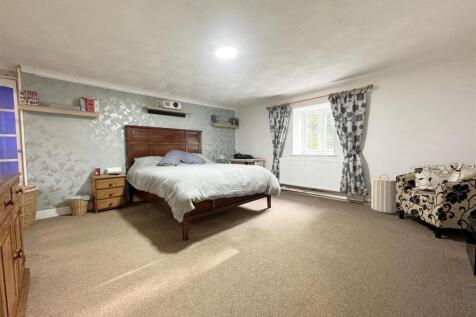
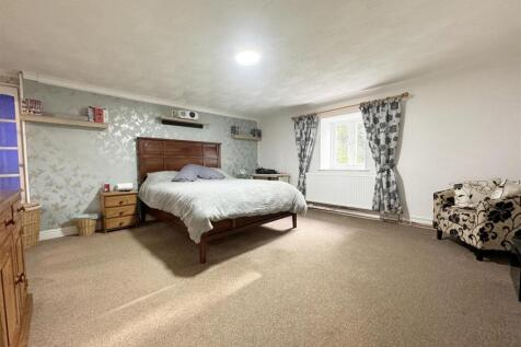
- laundry hamper [368,173,399,214]
